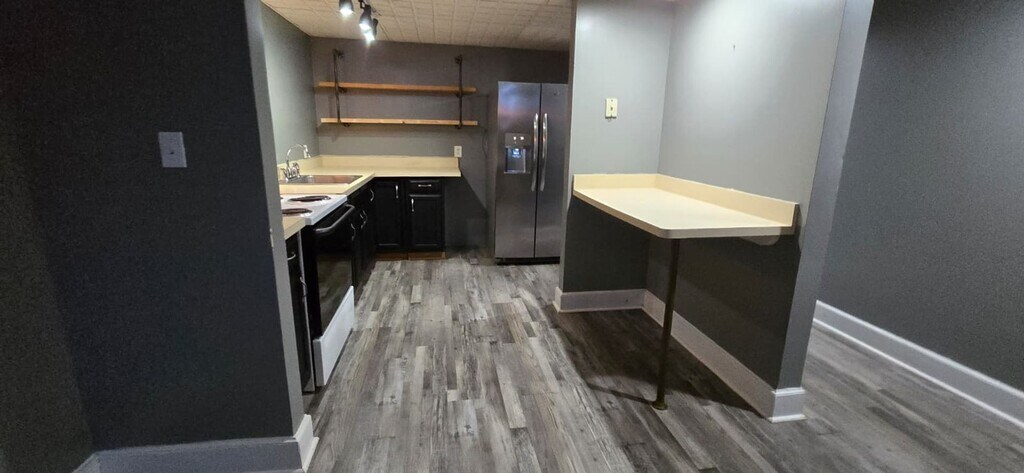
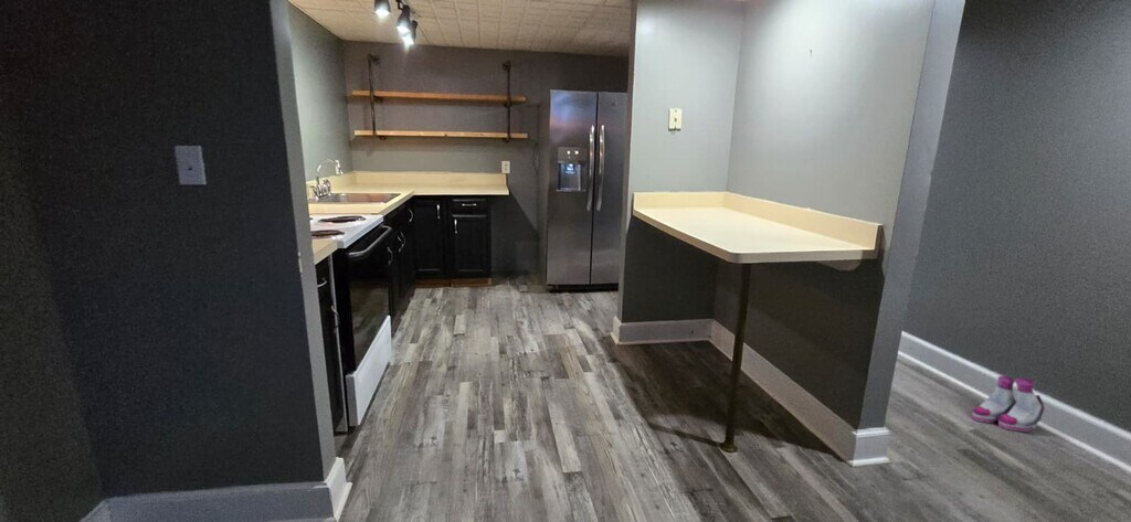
+ boots [971,375,1046,433]
